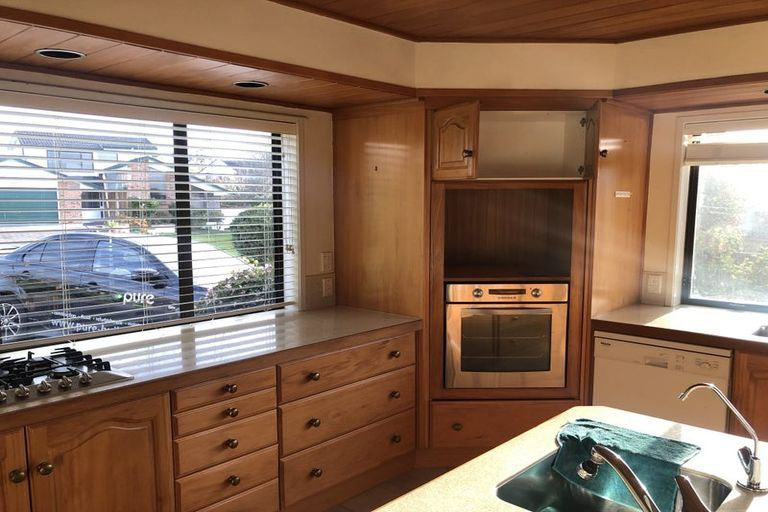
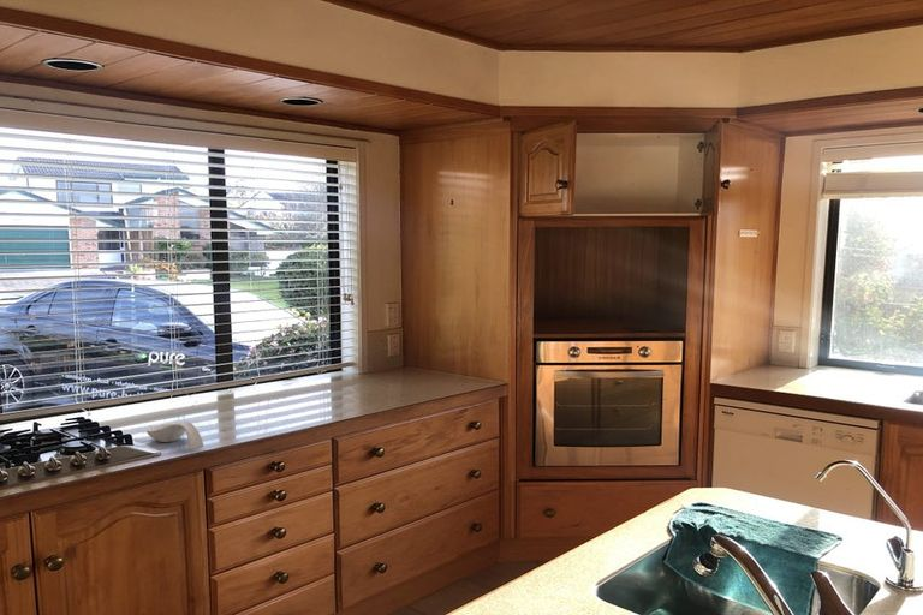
+ spoon rest [145,420,204,452]
